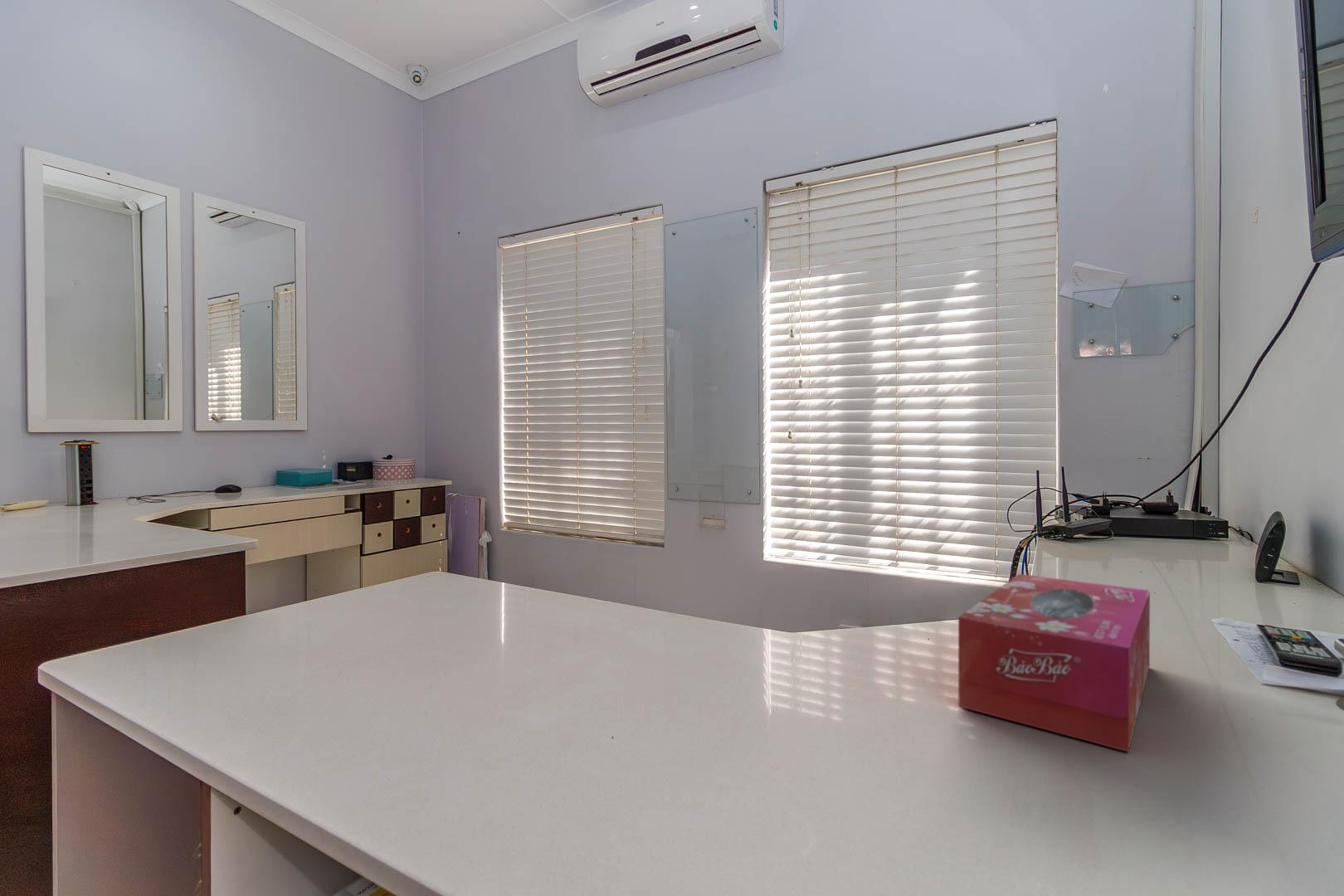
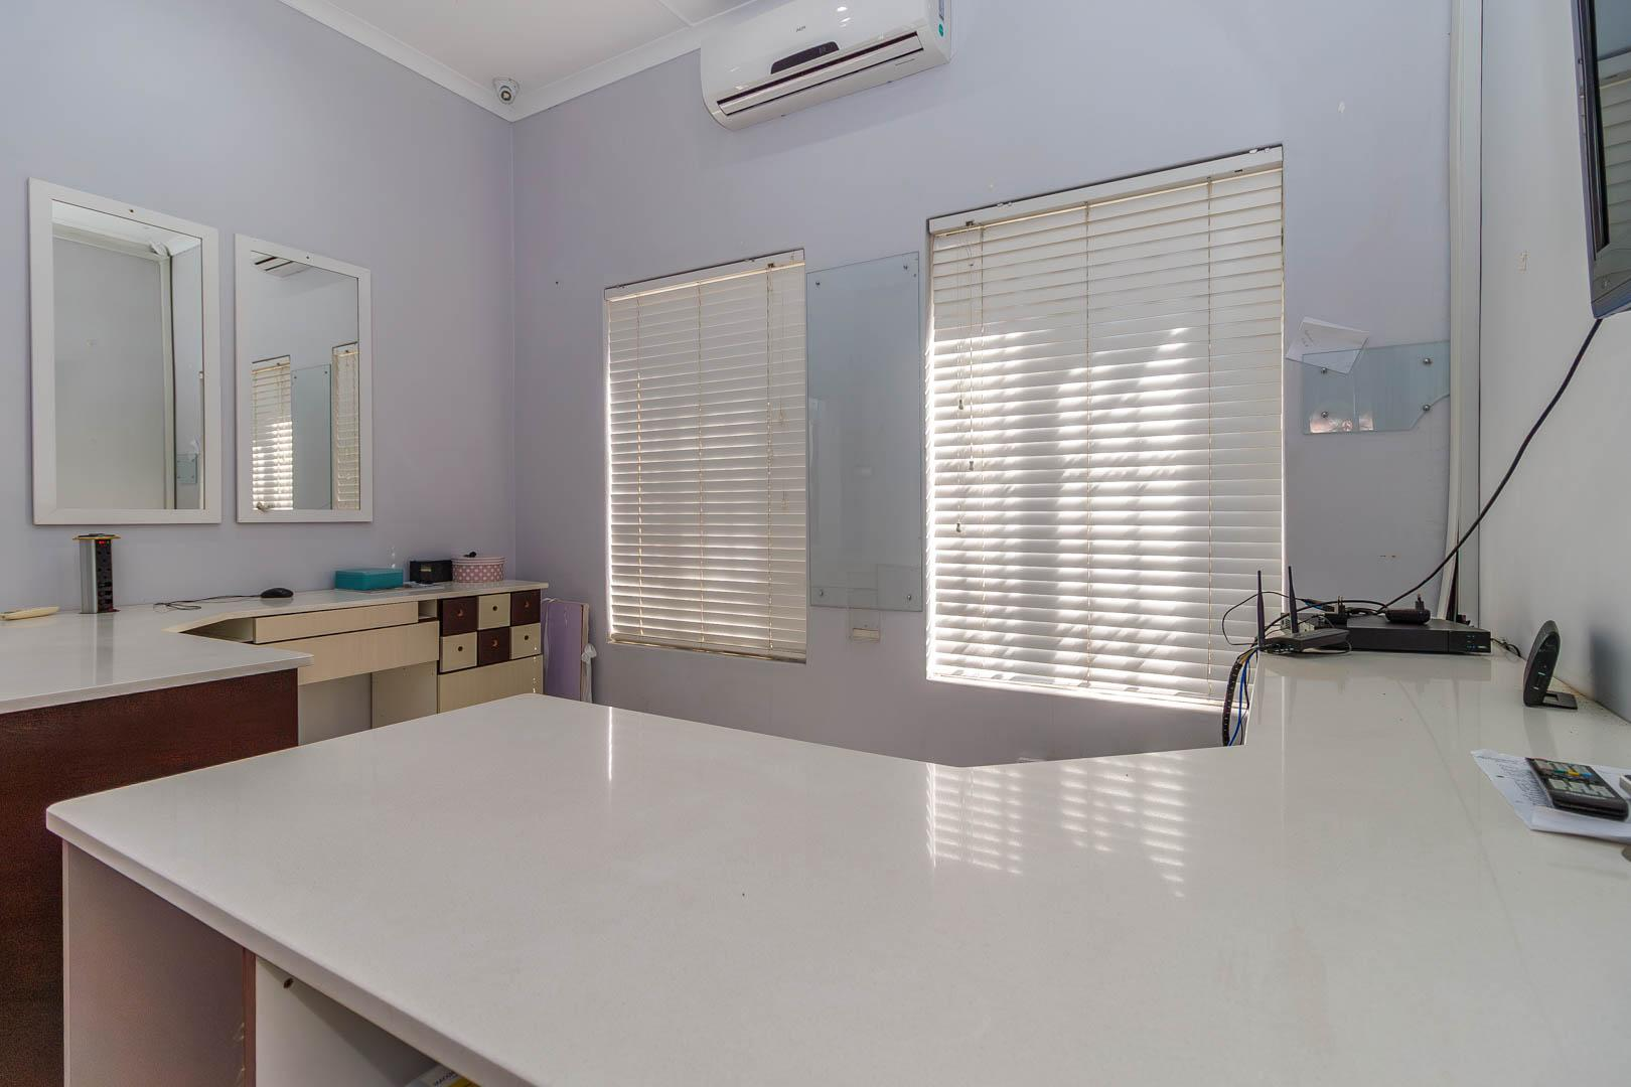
- tissue box [957,573,1151,752]
